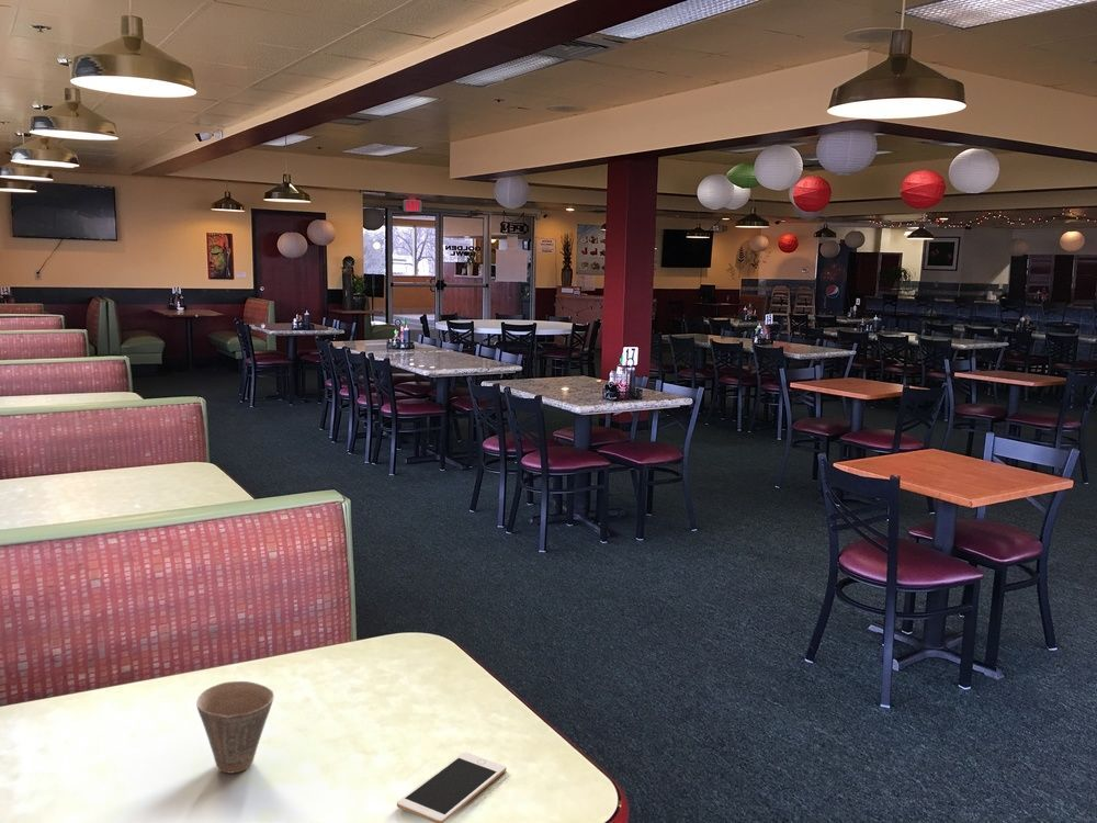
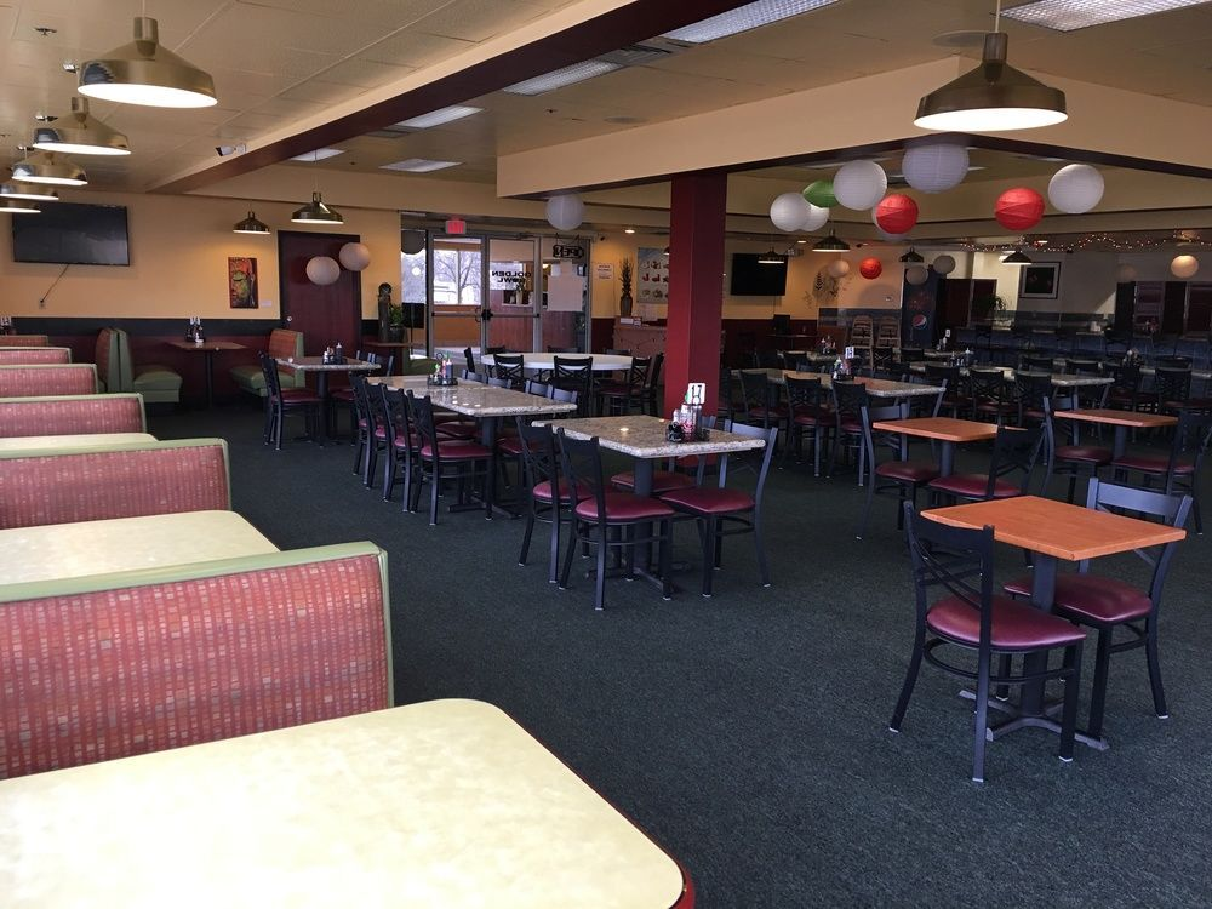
- cup [195,680,275,775]
- cell phone [396,751,508,823]
